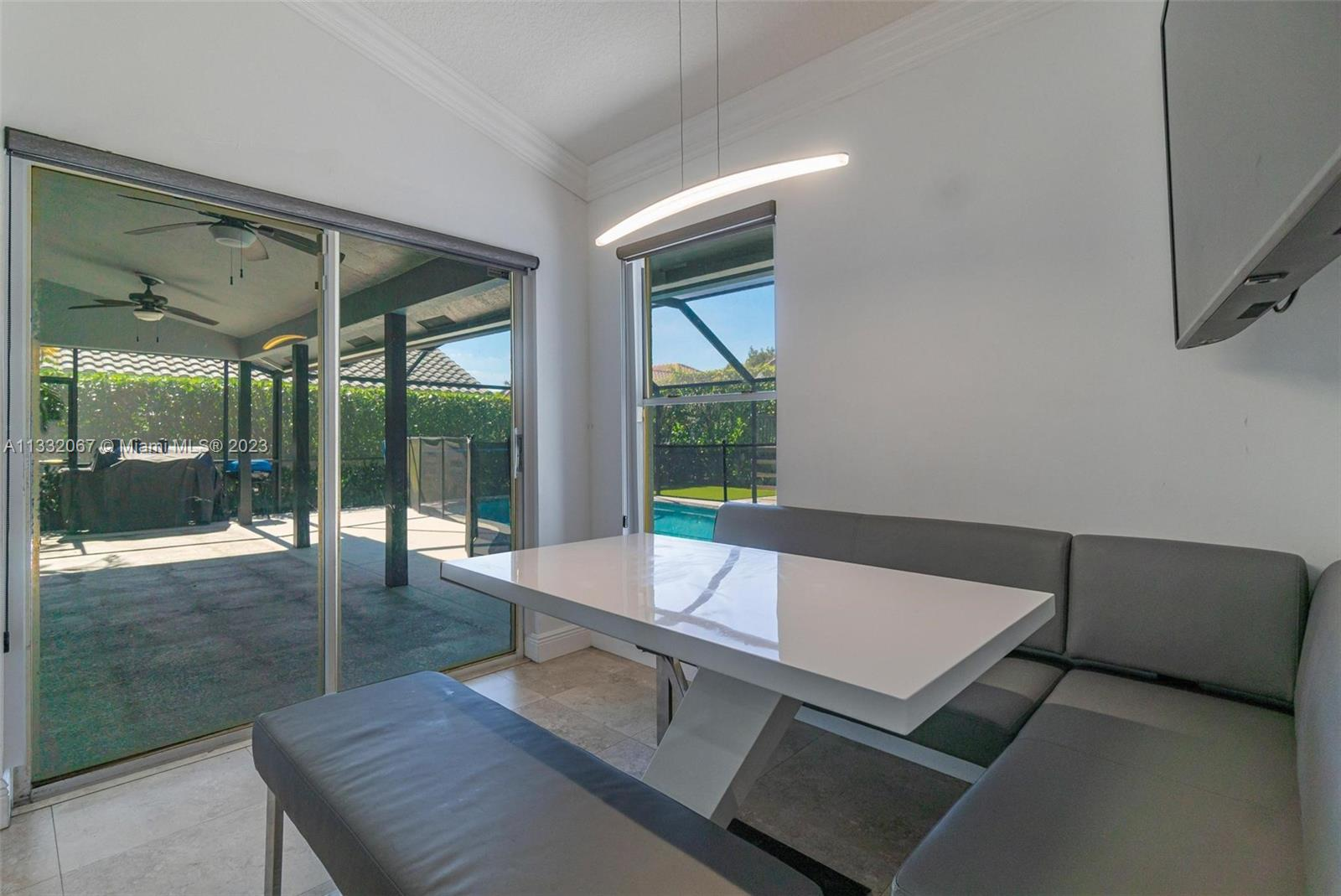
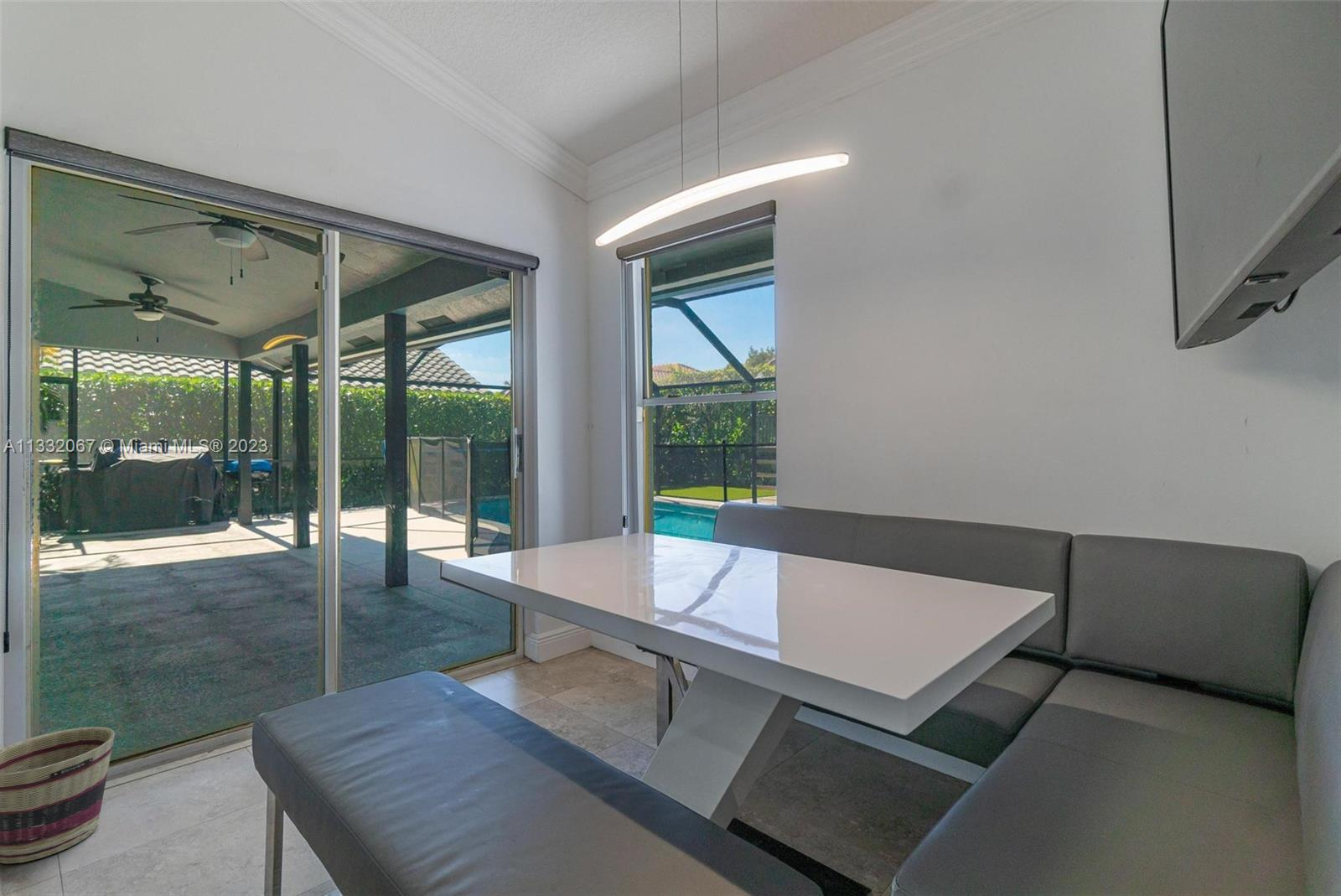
+ basket [0,726,116,864]
